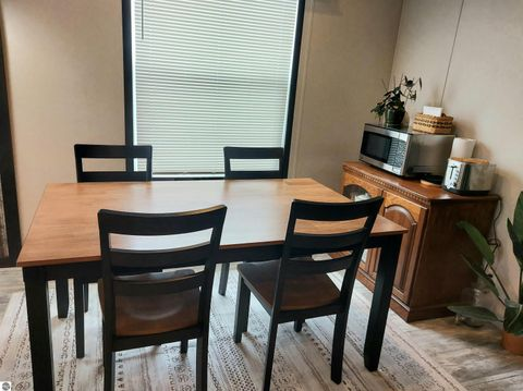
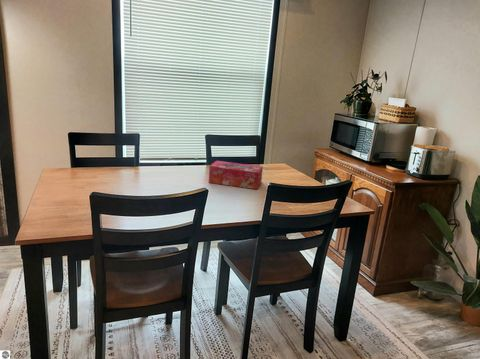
+ tissue box [208,160,264,190]
